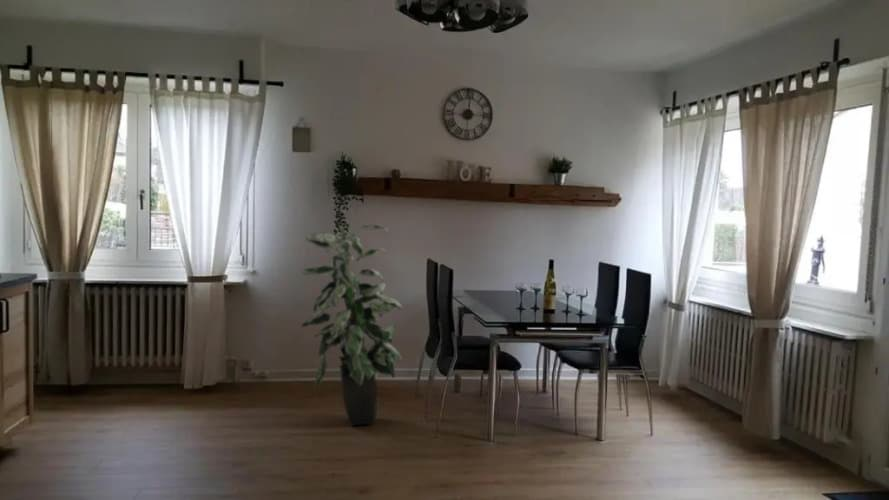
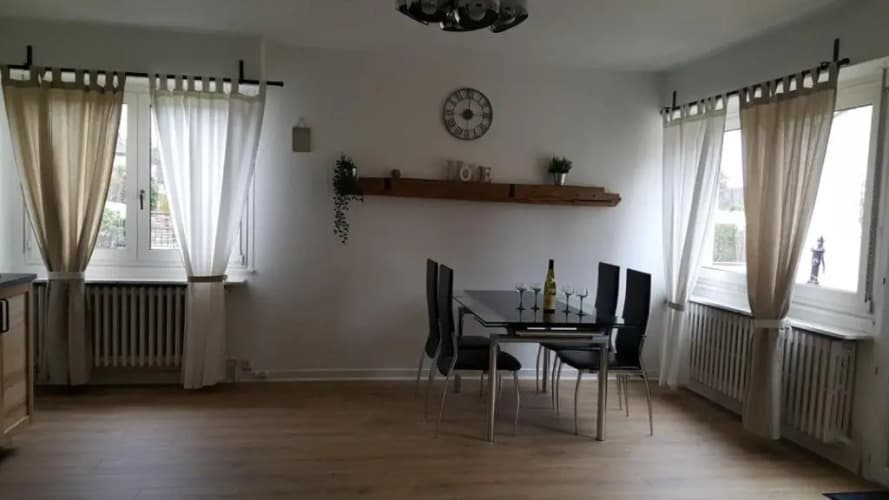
- indoor plant [300,223,403,427]
